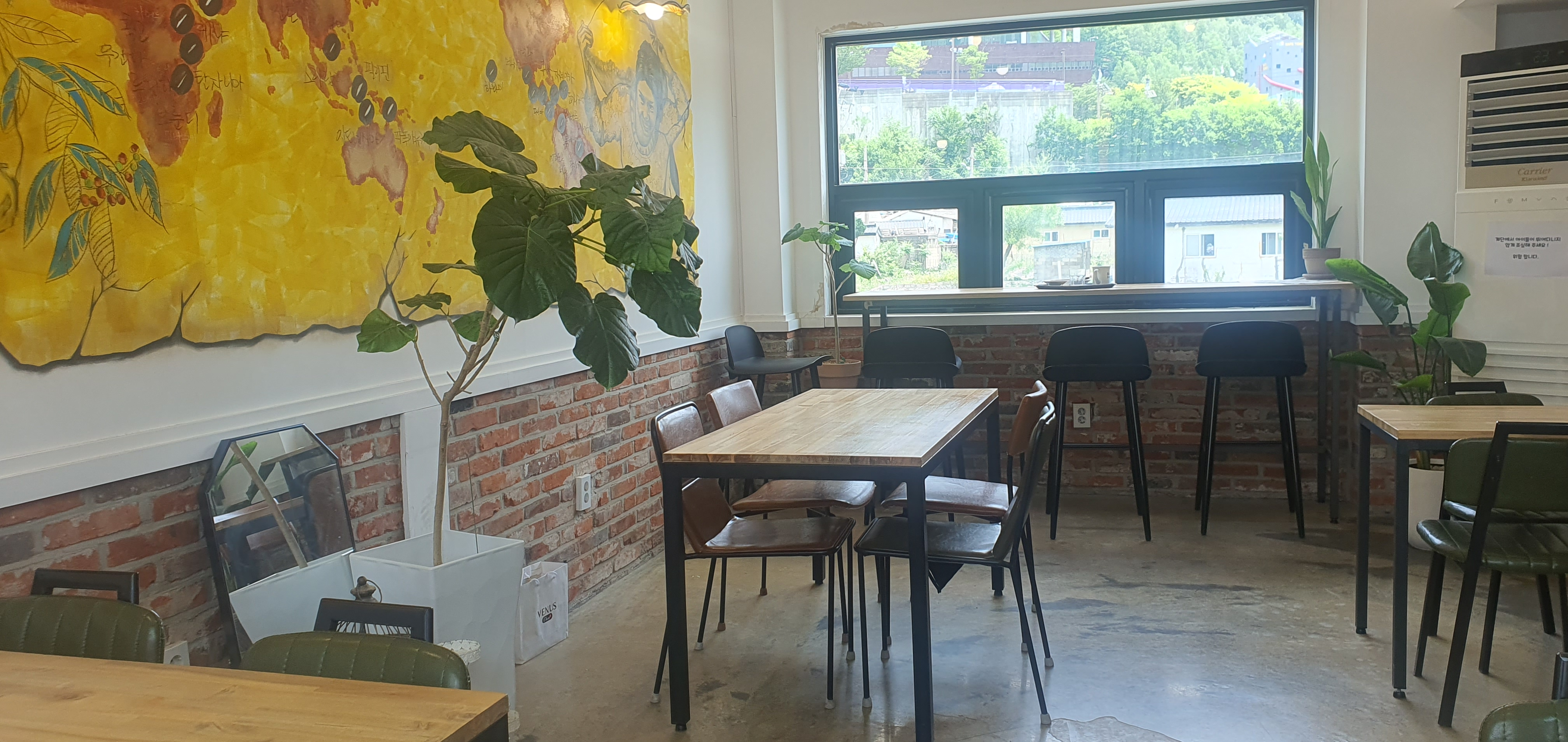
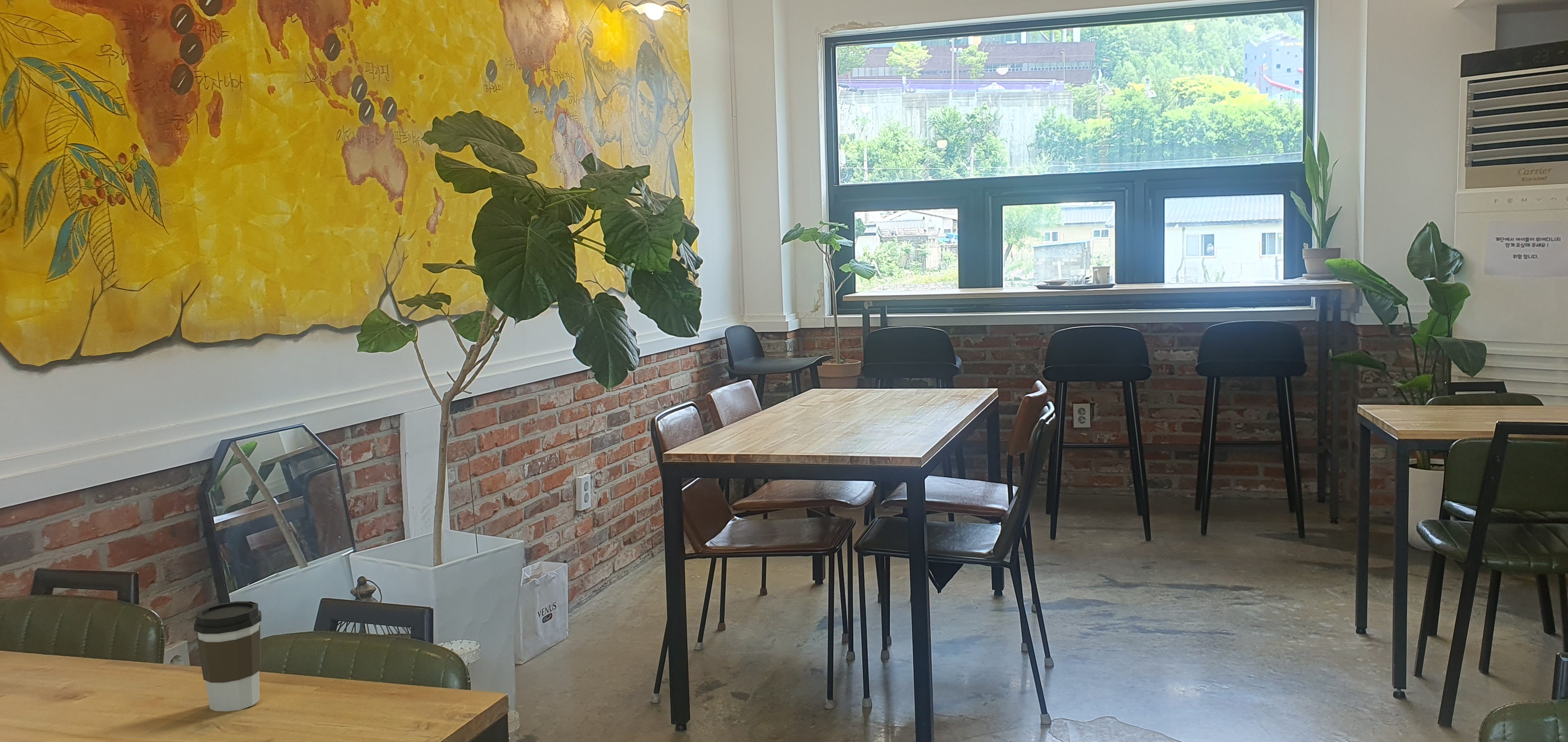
+ coffee cup [194,601,262,712]
